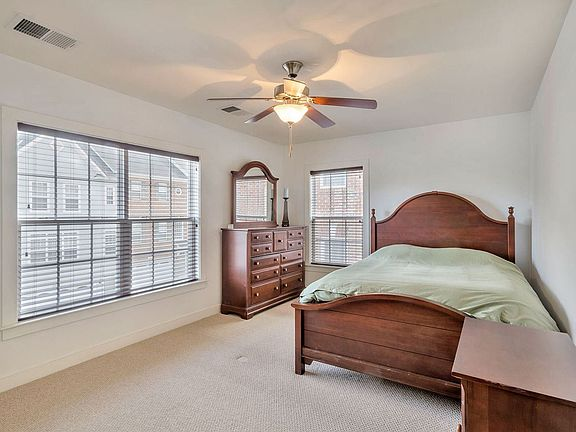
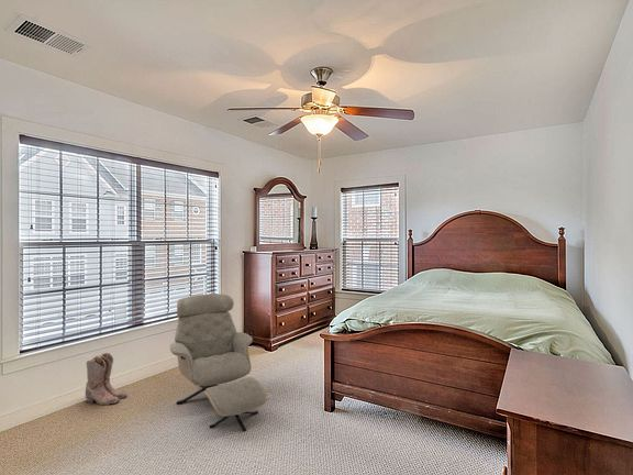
+ boots [85,352,129,406]
+ armchair [169,292,268,432]
